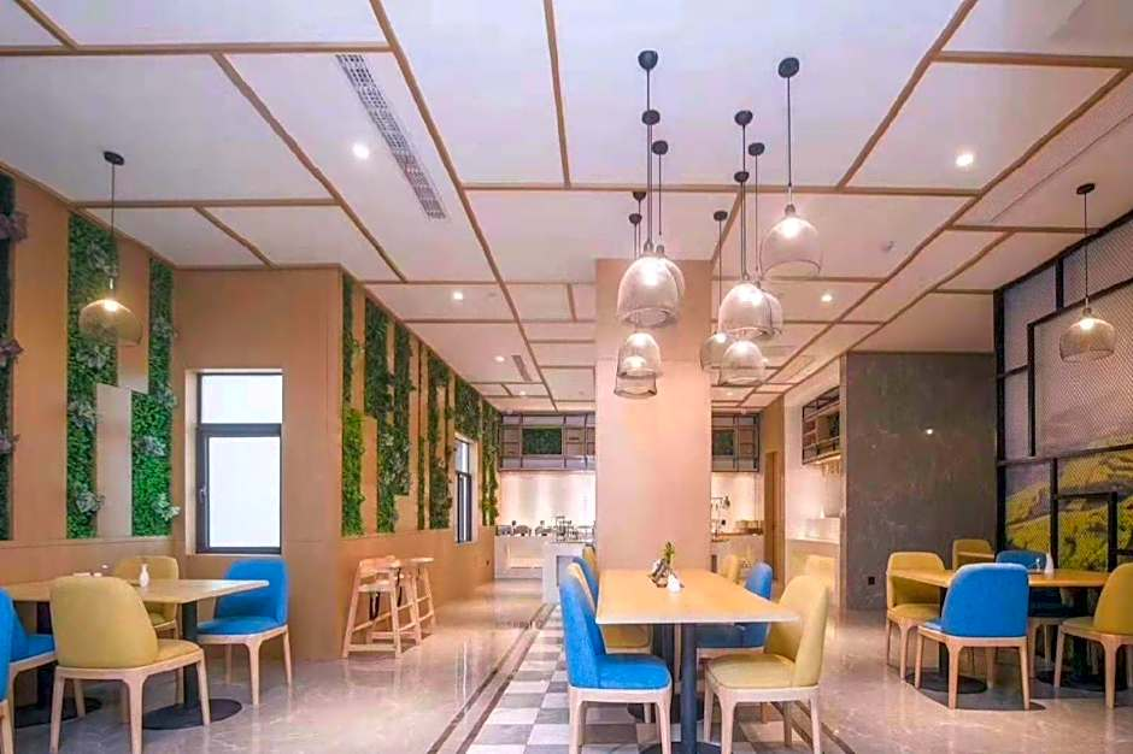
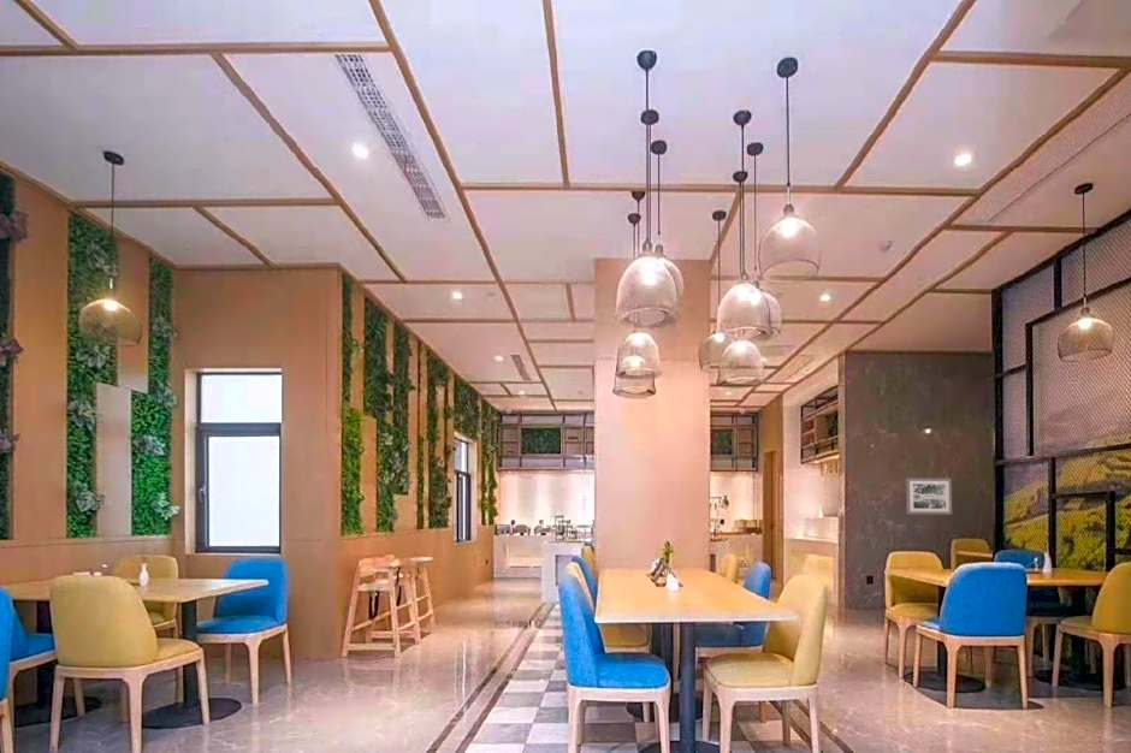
+ wall art [905,476,953,516]
